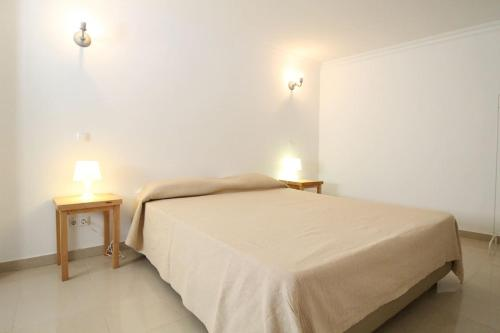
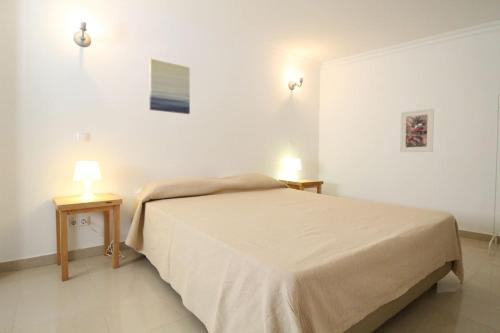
+ wall art [148,58,191,115]
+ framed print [399,108,435,153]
